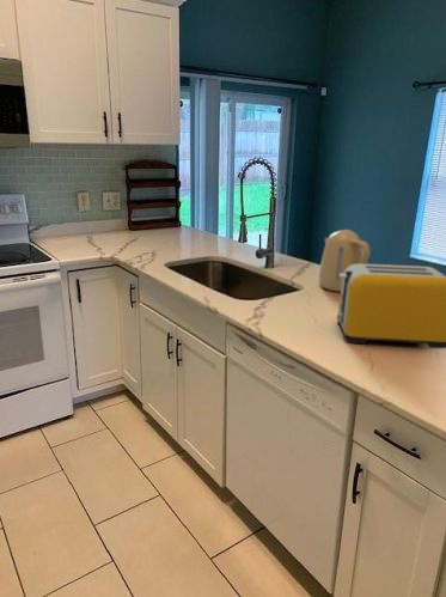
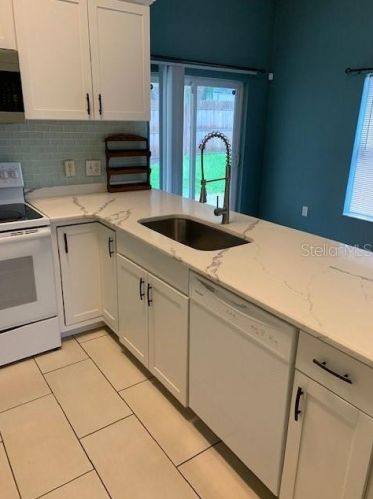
- toaster [335,263,446,349]
- kettle [318,229,371,293]
